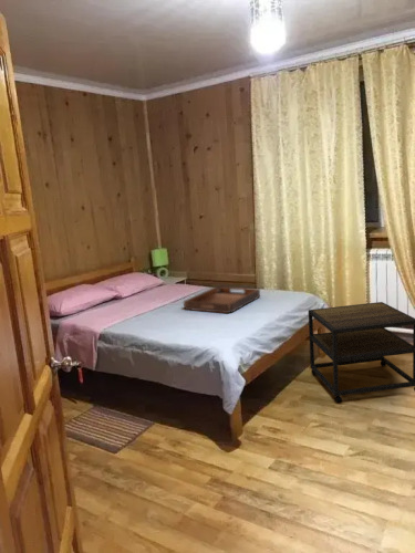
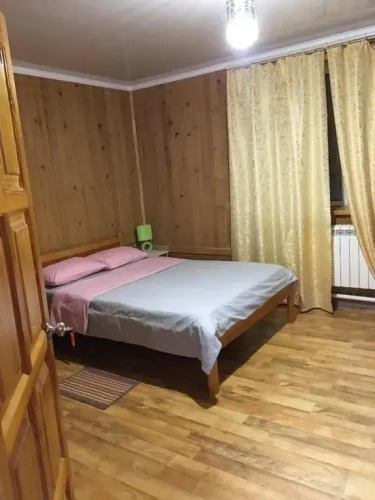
- serving tray [183,285,261,314]
- side table [308,301,415,404]
